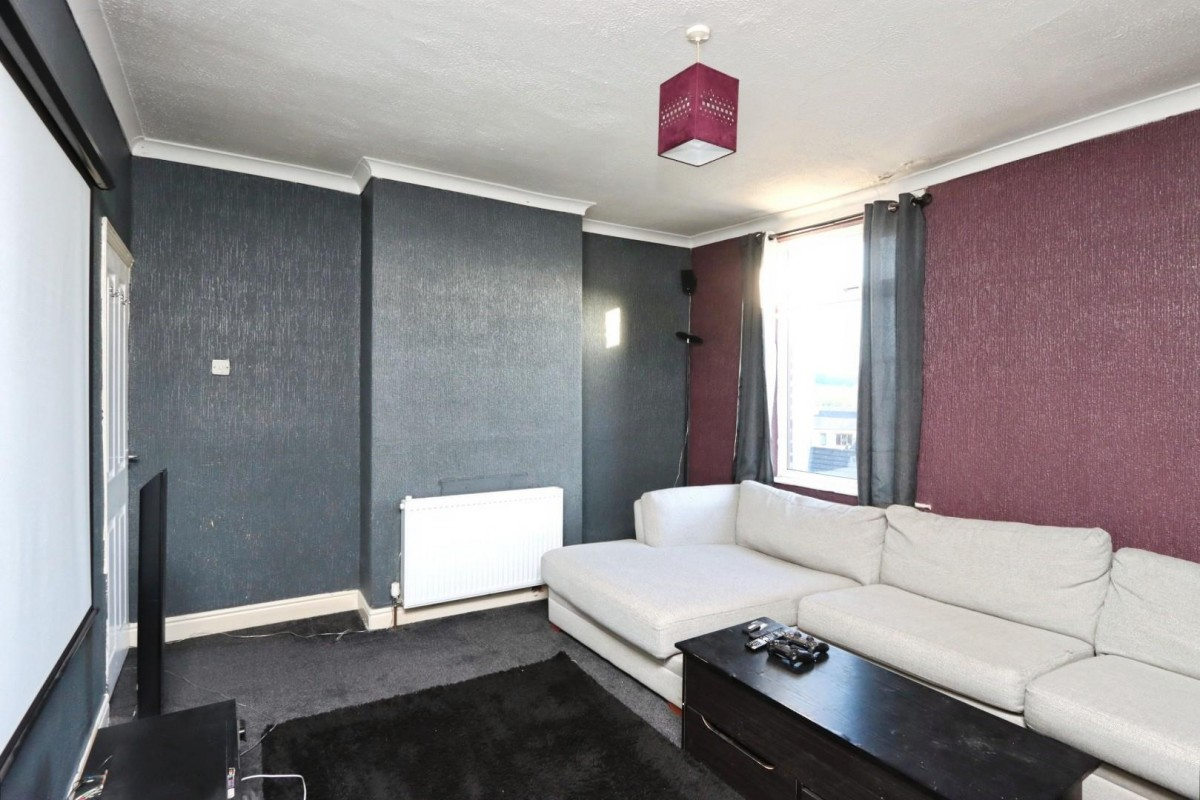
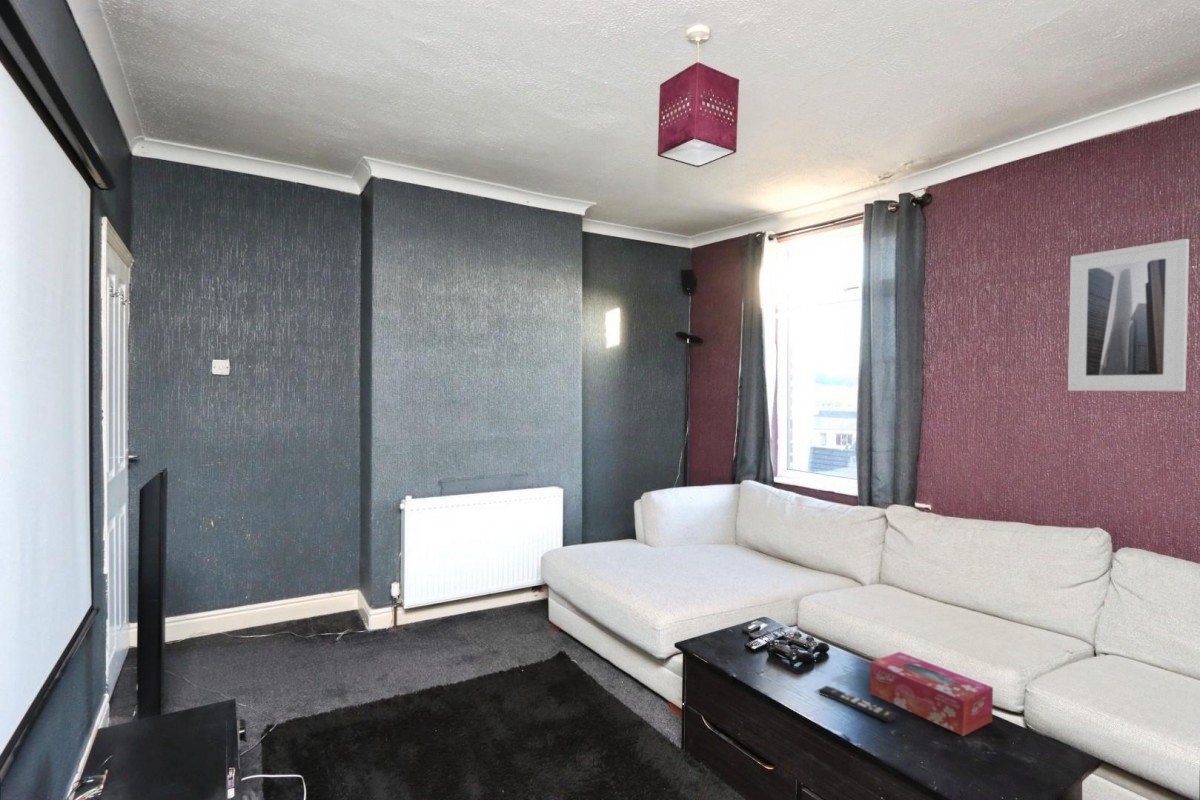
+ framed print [1067,238,1190,392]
+ tissue box [869,651,994,737]
+ remote control [817,685,897,724]
